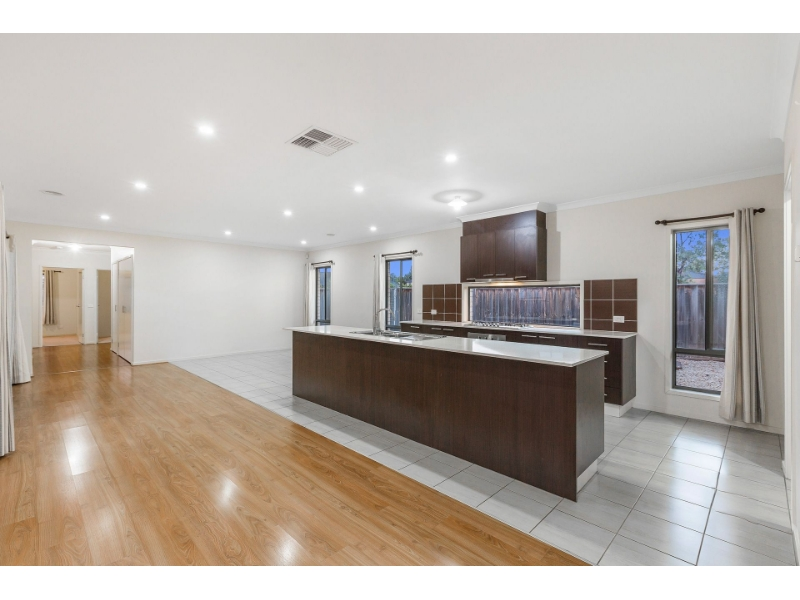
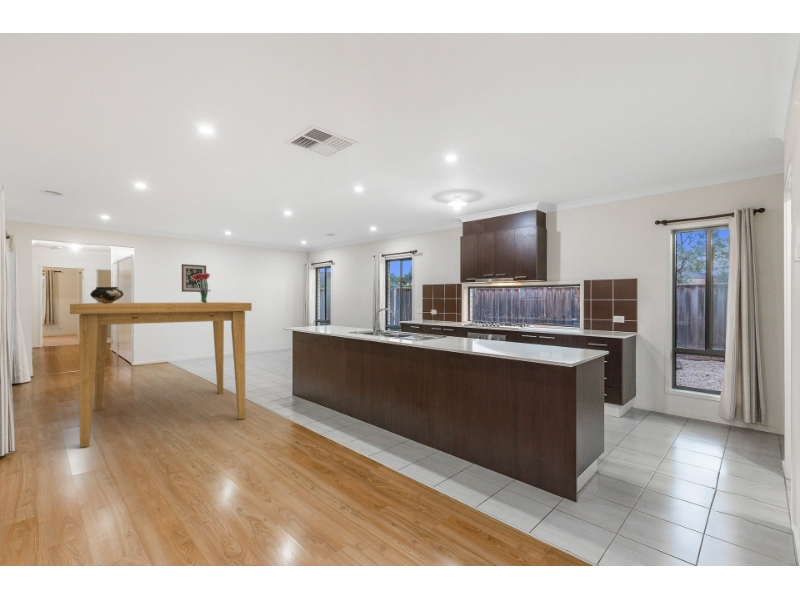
+ dining table [69,301,253,449]
+ ceramic pot [89,286,124,304]
+ bouquet [191,272,212,303]
+ wall art [181,263,207,293]
